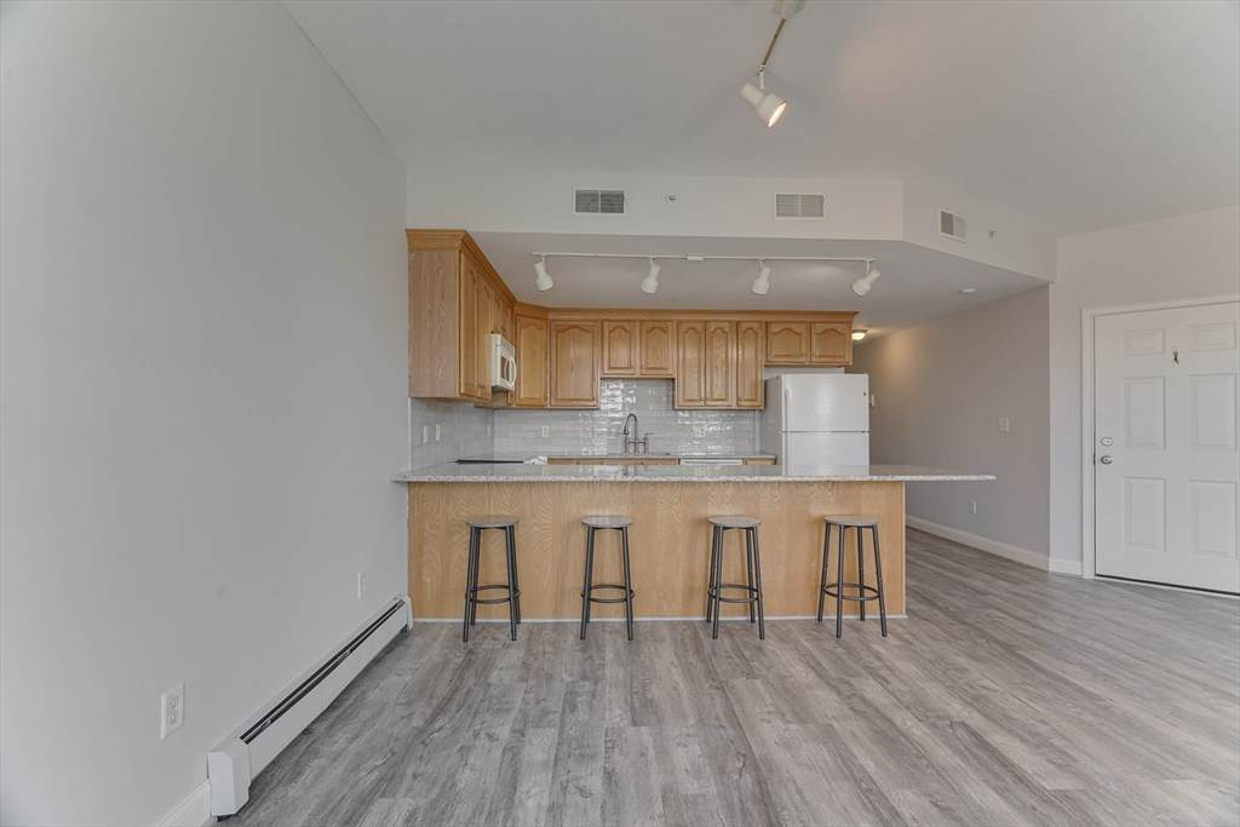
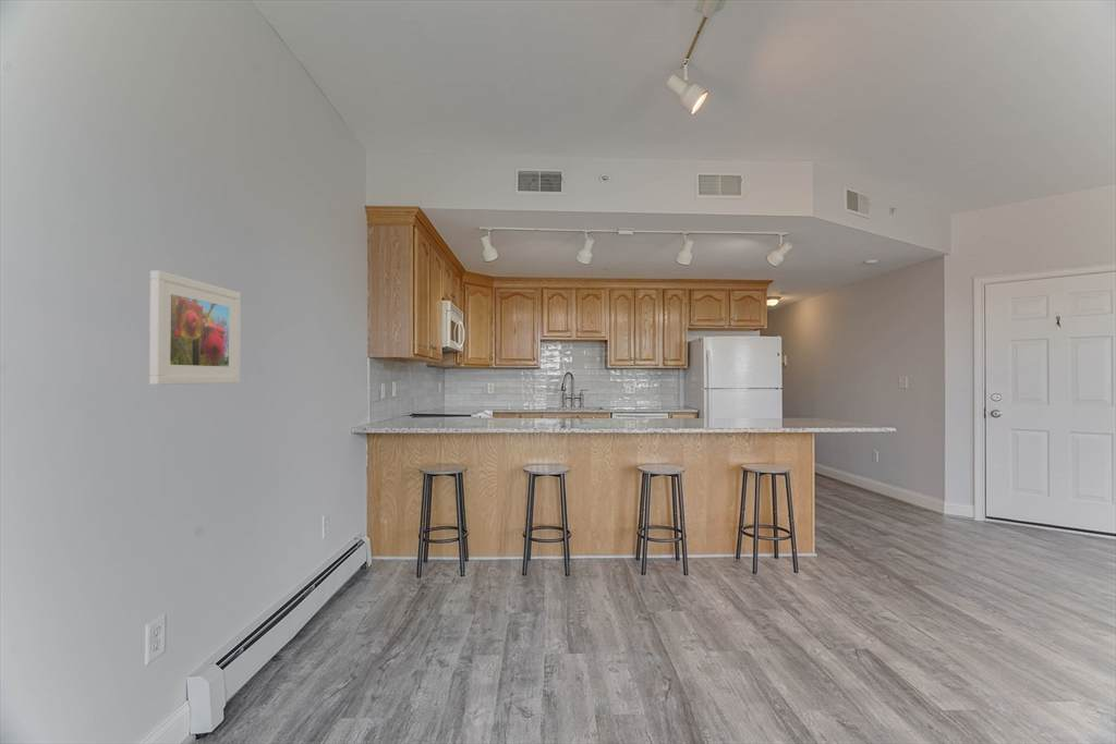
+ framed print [148,269,242,386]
